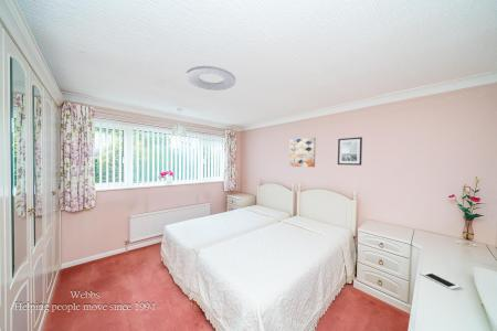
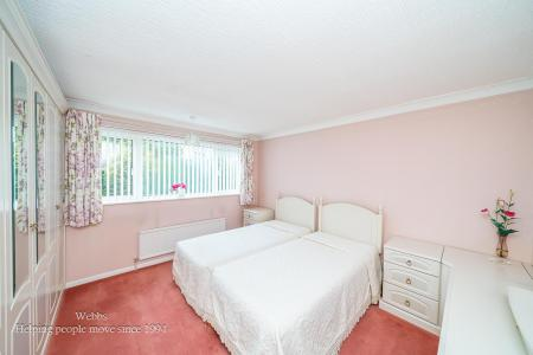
- wall art [288,137,317,168]
- ceiling light [184,65,236,92]
- wall art [337,136,363,167]
- cell phone [420,270,461,290]
